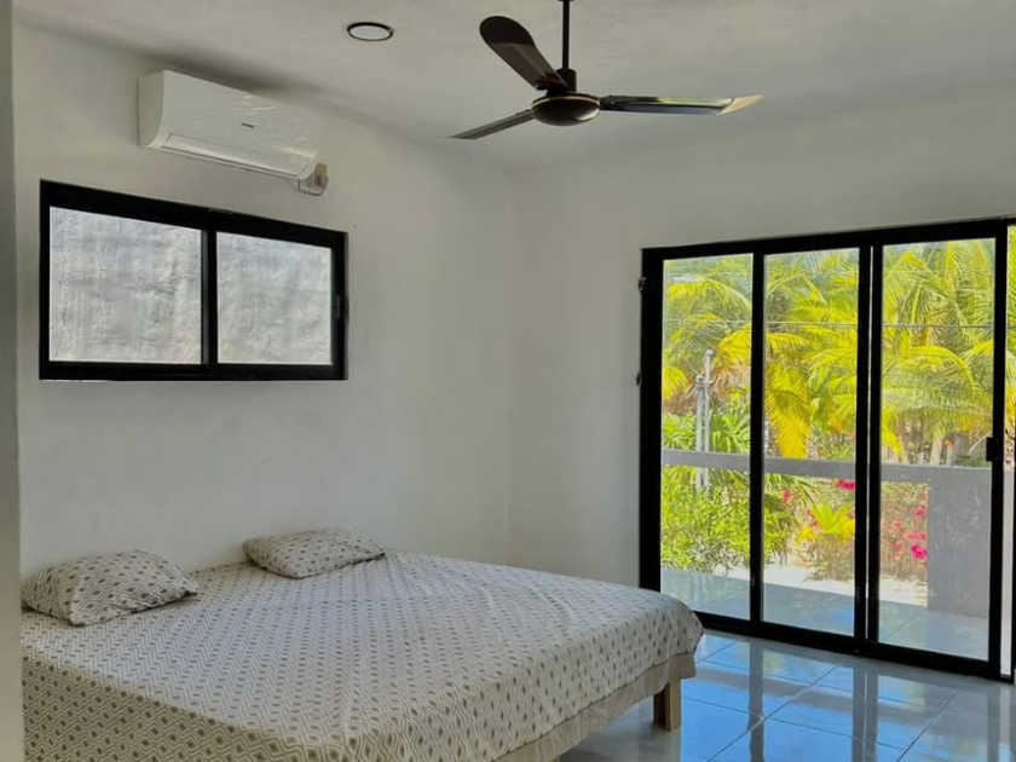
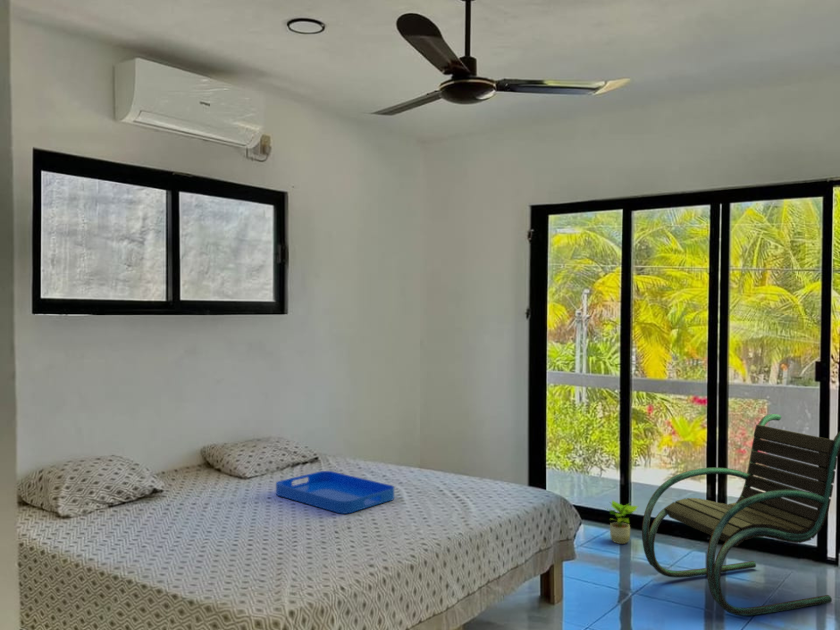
+ serving tray [275,470,395,515]
+ potted plant [605,499,639,545]
+ lounge chair [641,413,840,617]
